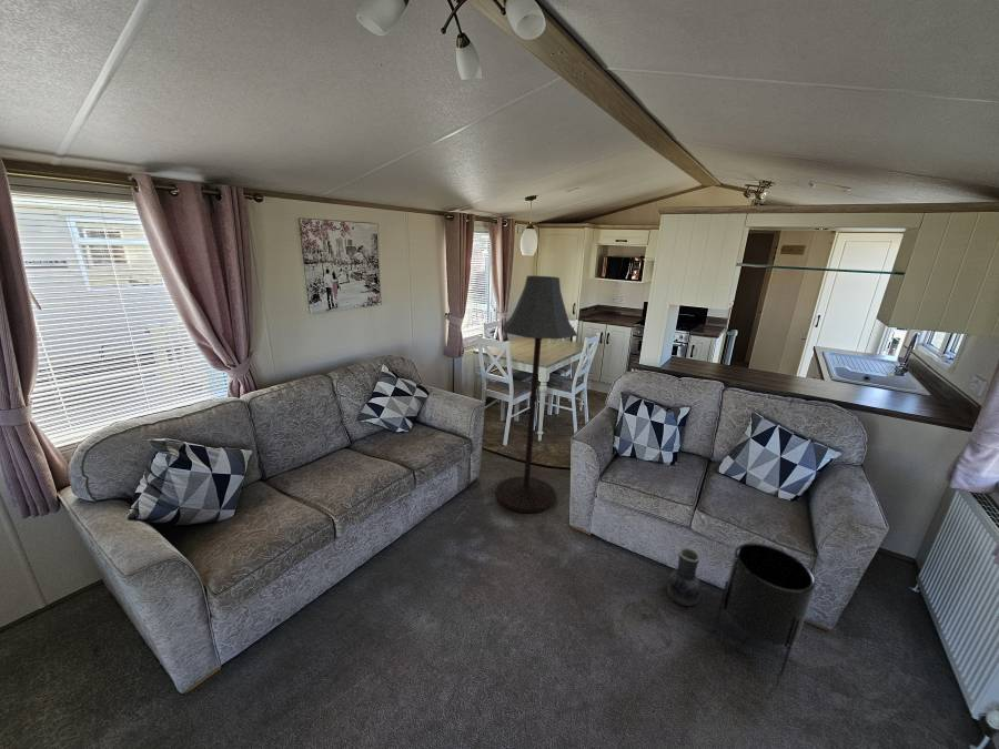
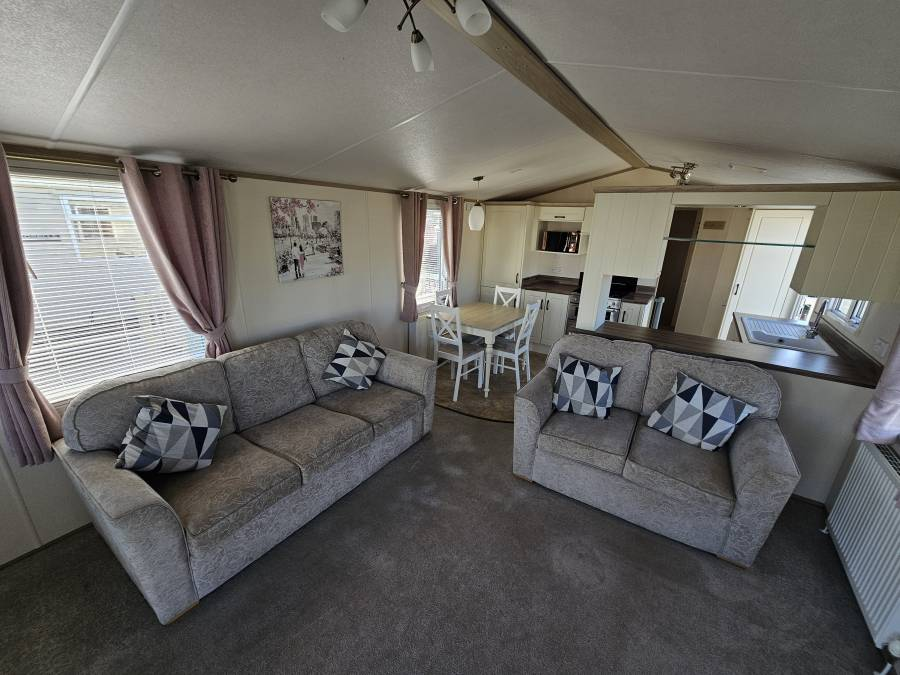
- planter [713,541,817,677]
- floor lamp [495,275,578,514]
- vase [666,545,702,607]
